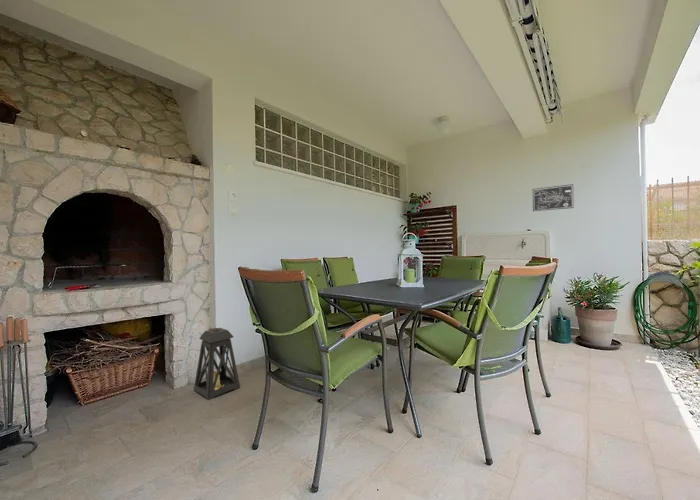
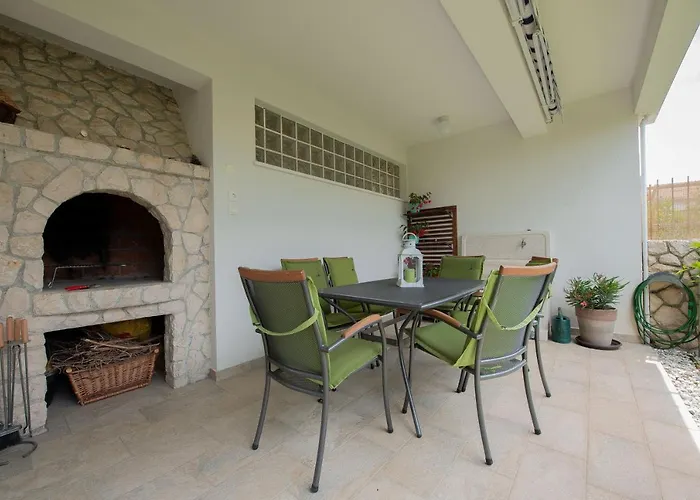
- lantern [193,327,241,401]
- wall art [532,183,574,212]
